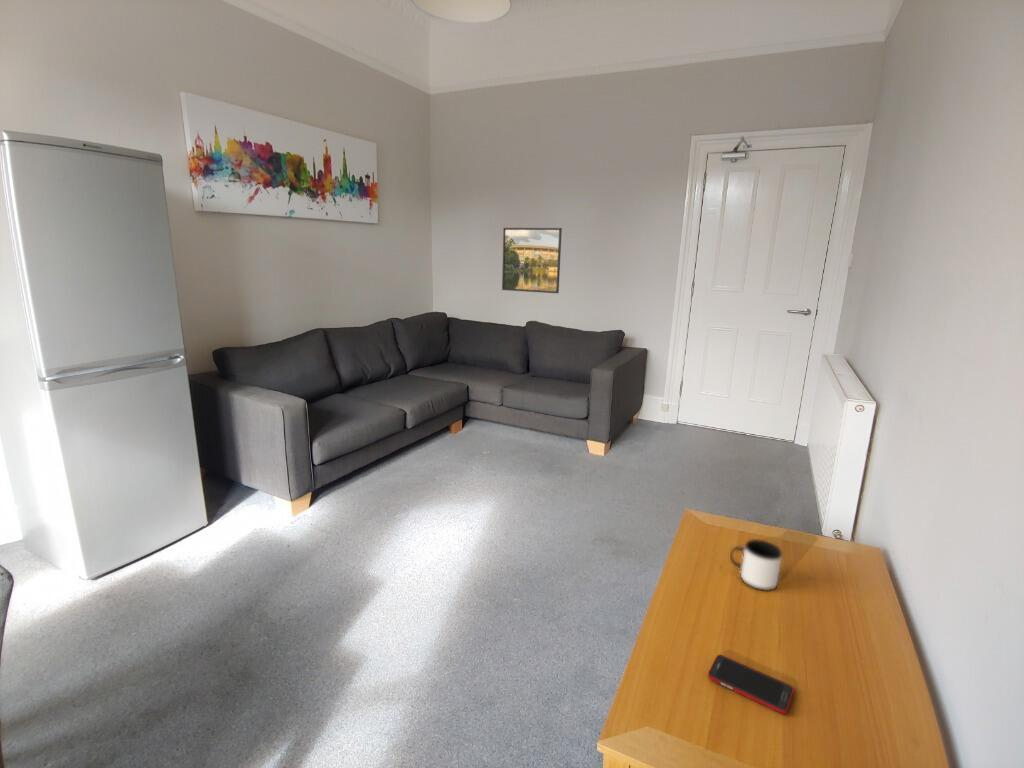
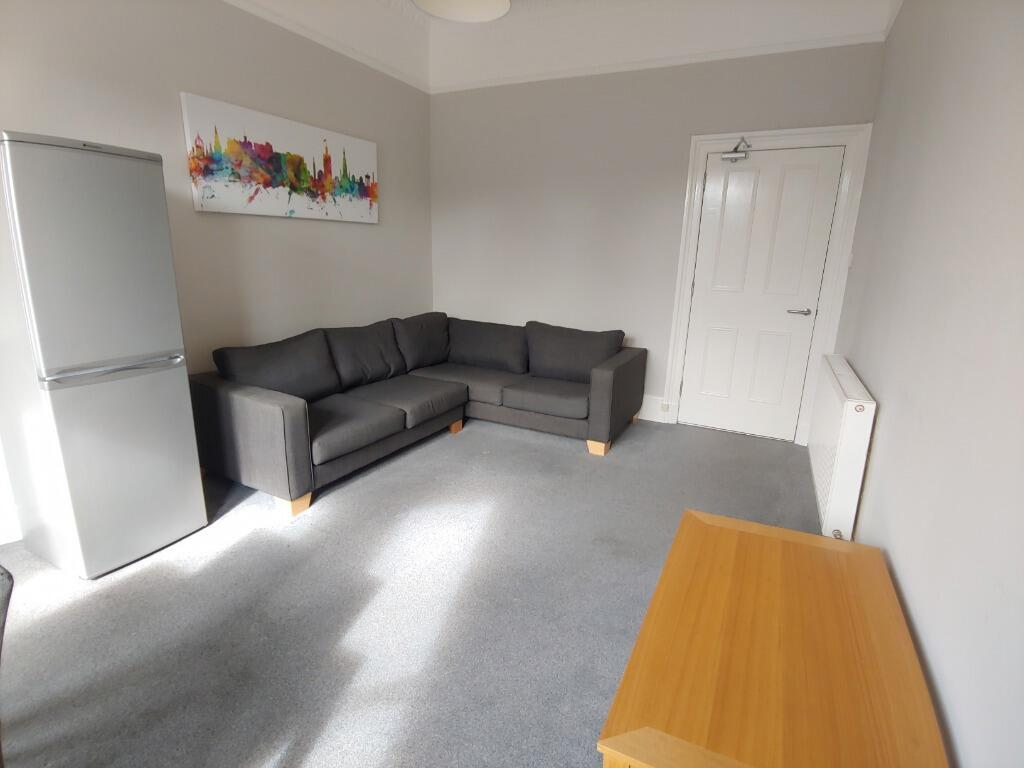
- cell phone [707,654,795,715]
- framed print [501,227,563,294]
- mug [729,538,783,592]
